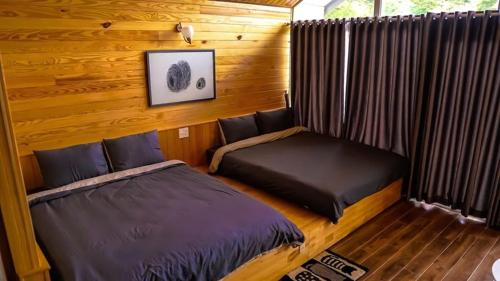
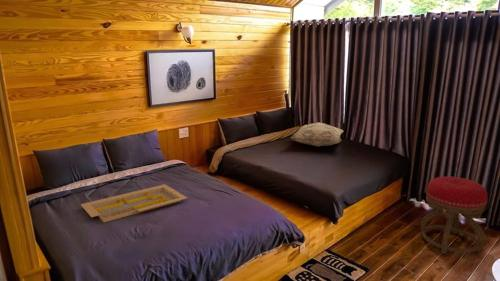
+ serving tray [80,183,188,223]
+ stool [419,175,489,255]
+ decorative pillow [290,122,345,148]
